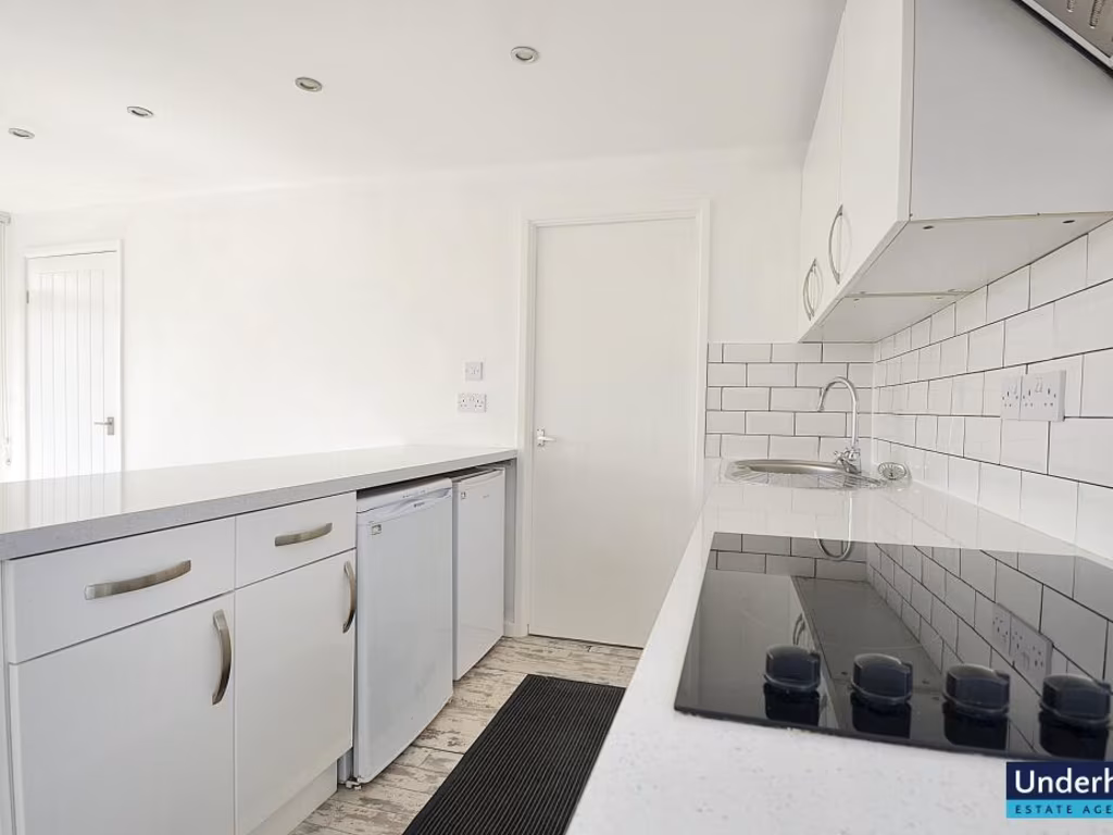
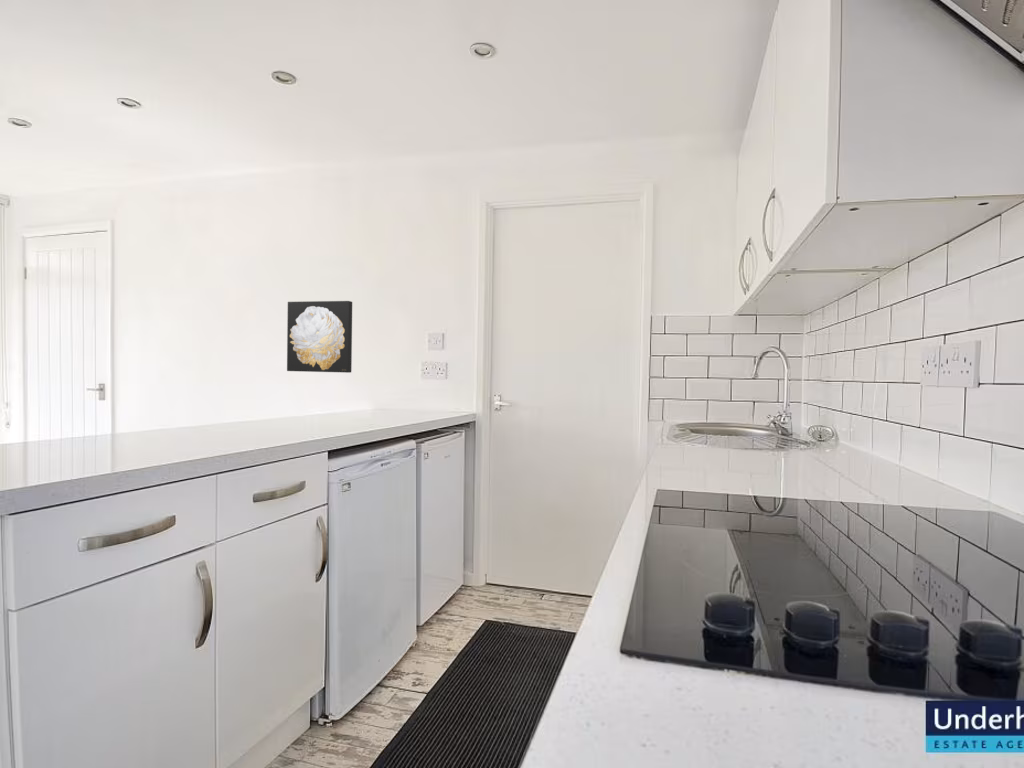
+ wall art [286,300,353,374]
